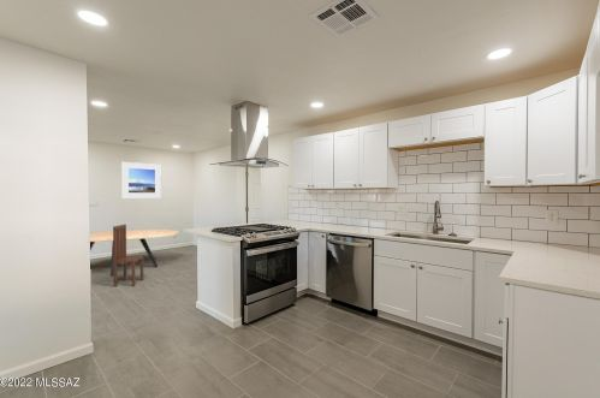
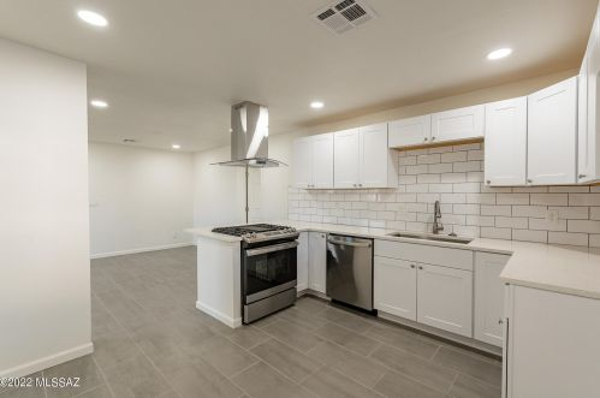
- dining table [89,228,179,277]
- chair [112,224,144,287]
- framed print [120,161,162,200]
